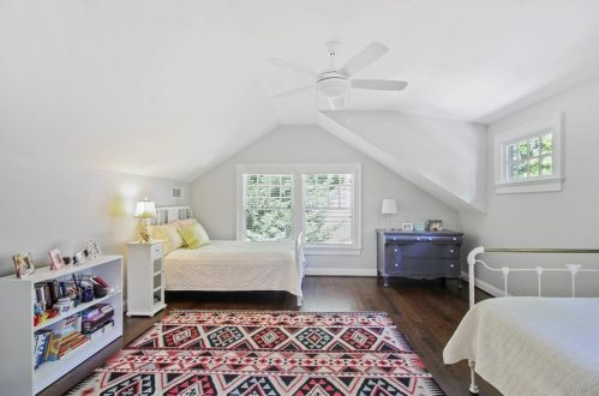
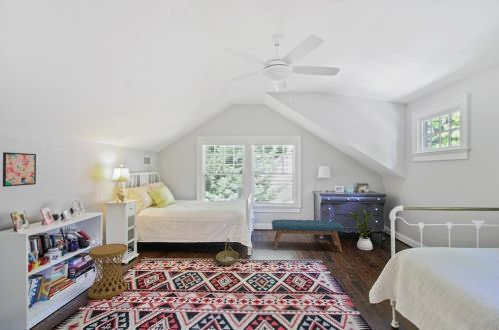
+ side table [87,243,129,300]
+ house plant [348,205,374,251]
+ wall art [2,151,37,188]
+ basket [215,237,240,266]
+ bench [271,219,345,253]
